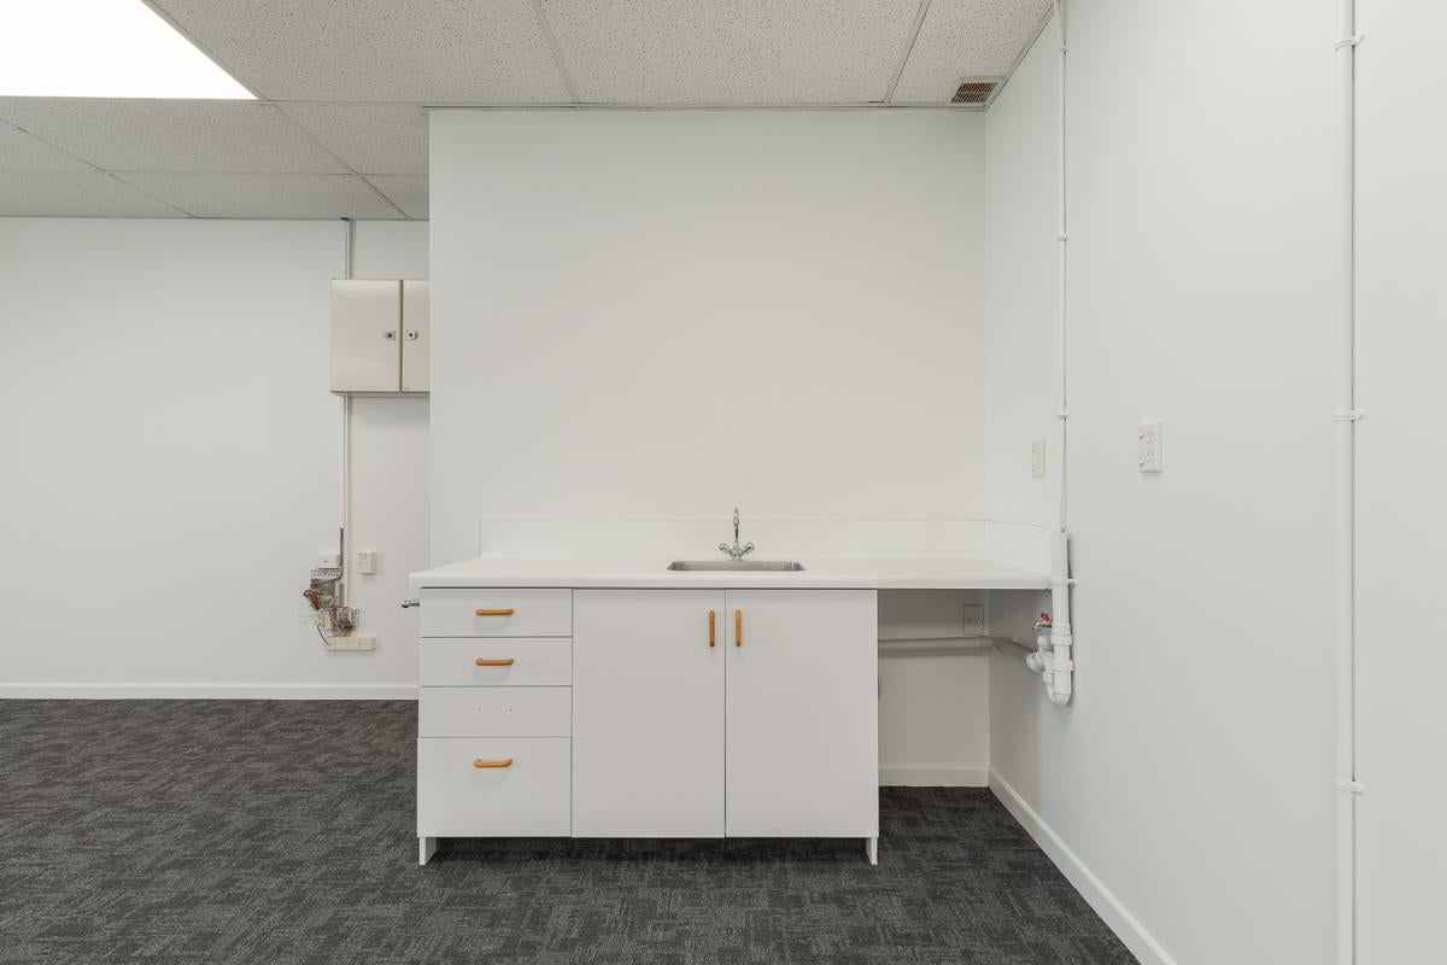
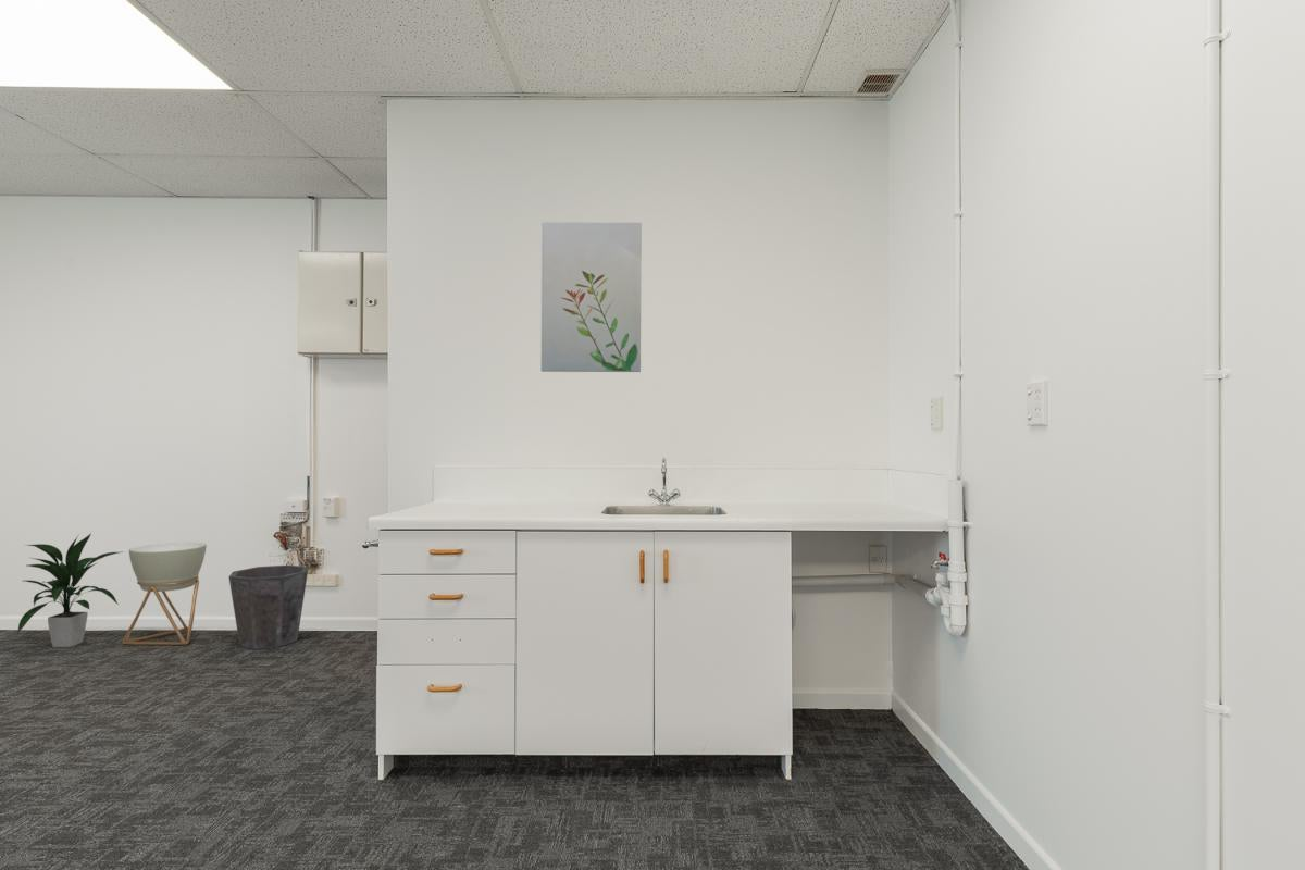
+ waste bin [227,564,310,650]
+ wall art [540,221,643,373]
+ planter [122,542,208,646]
+ indoor plant [16,532,125,648]
